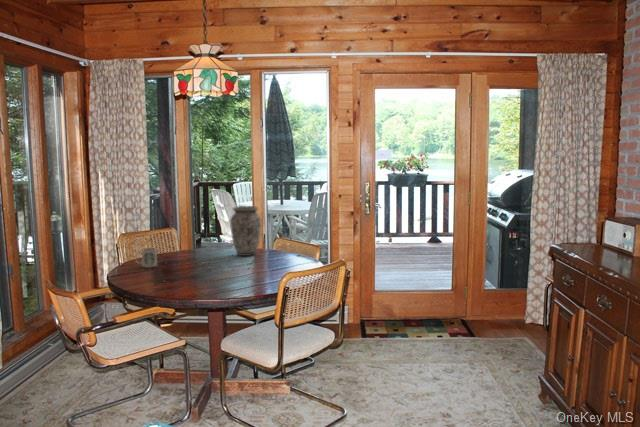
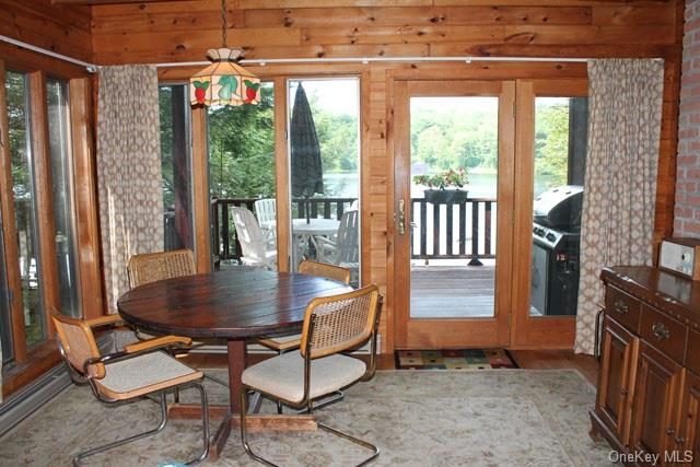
- vase [229,205,262,257]
- mug [134,247,158,269]
